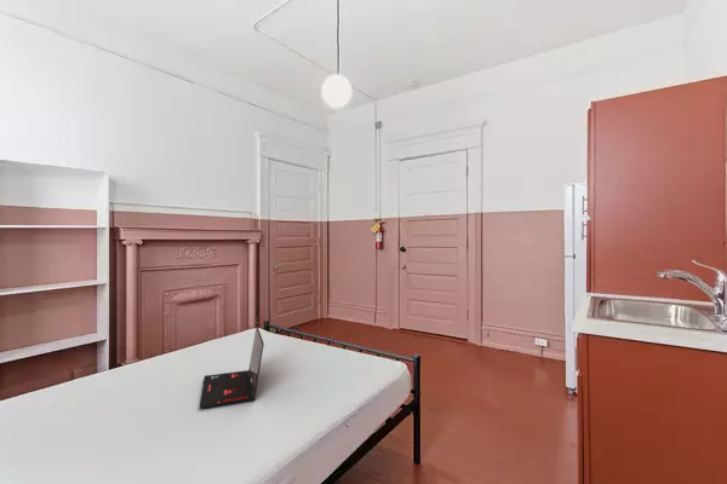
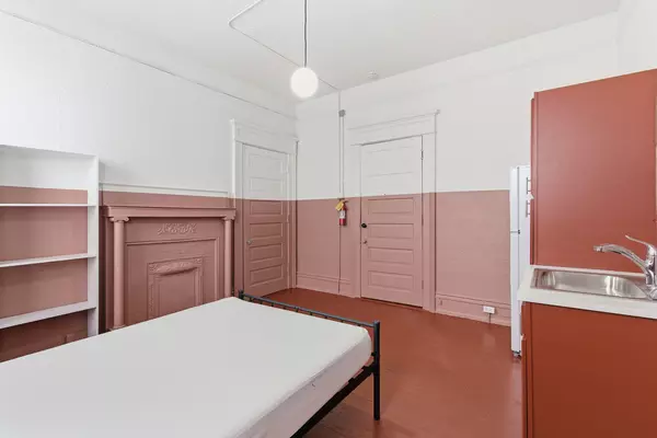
- laptop [199,325,265,409]
